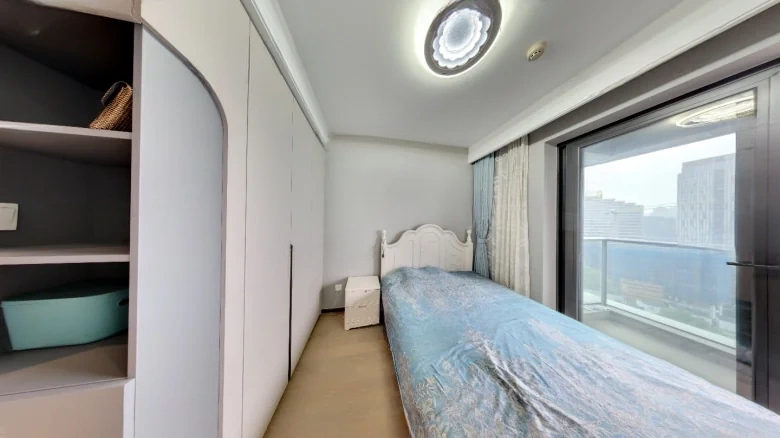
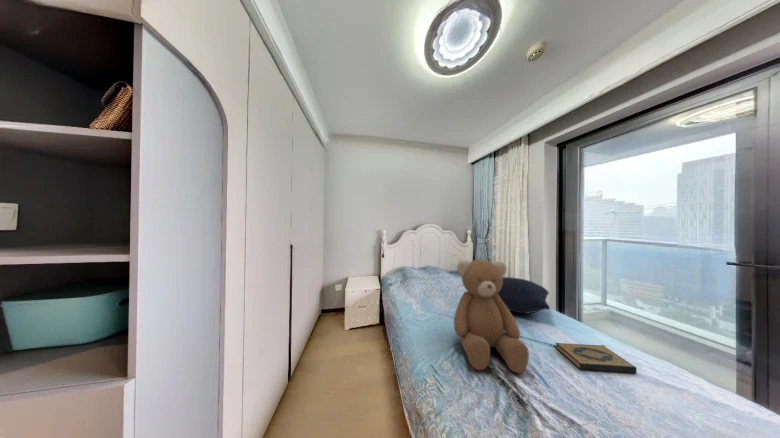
+ pillow [498,276,551,314]
+ teddy bear [453,258,530,374]
+ hardback book [555,342,638,374]
